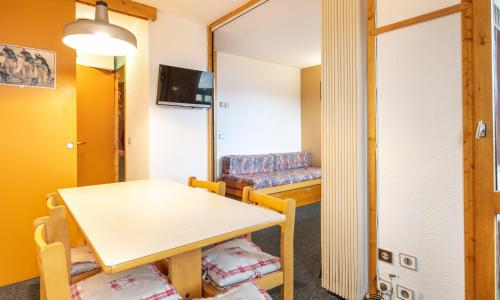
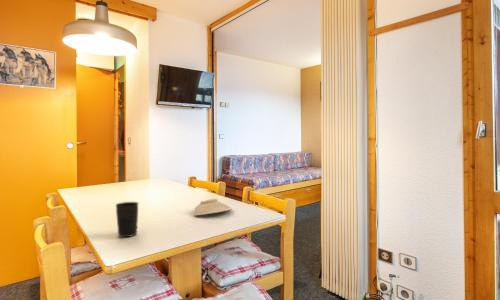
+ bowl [193,198,233,217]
+ cup [115,201,139,238]
